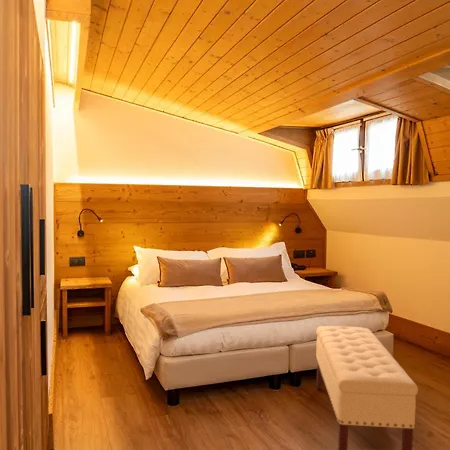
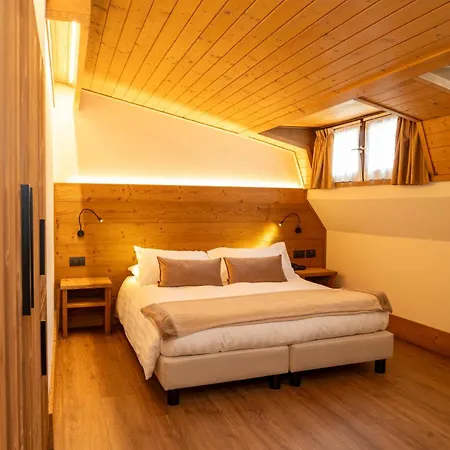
- bench [315,325,419,450]
